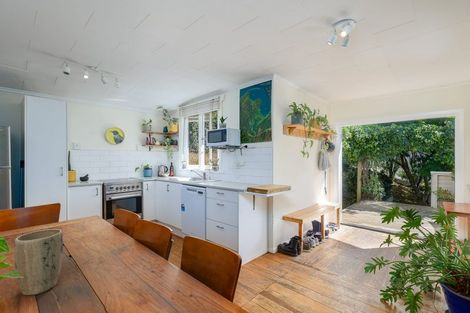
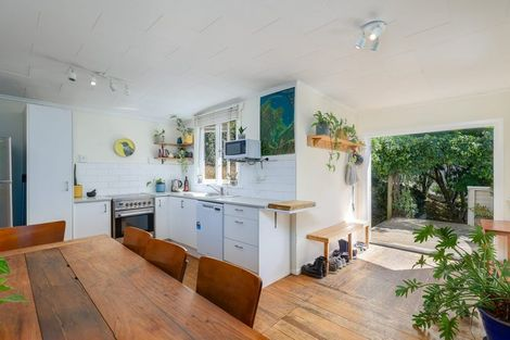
- plant pot [13,228,64,296]
